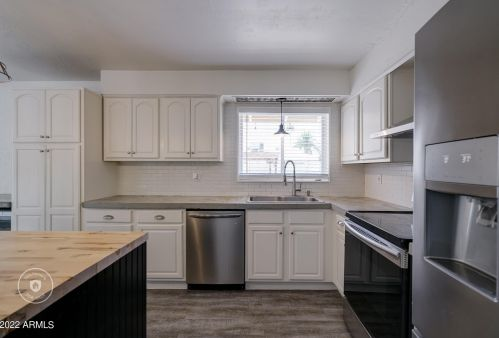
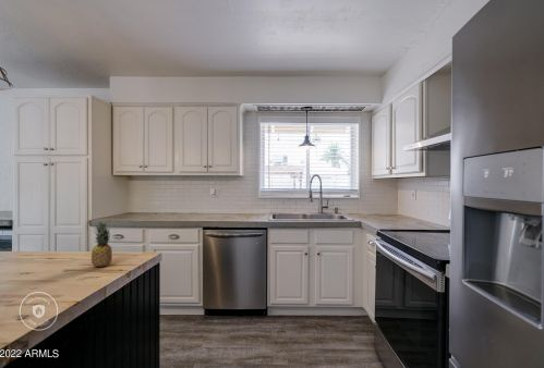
+ fruit [90,220,113,268]
